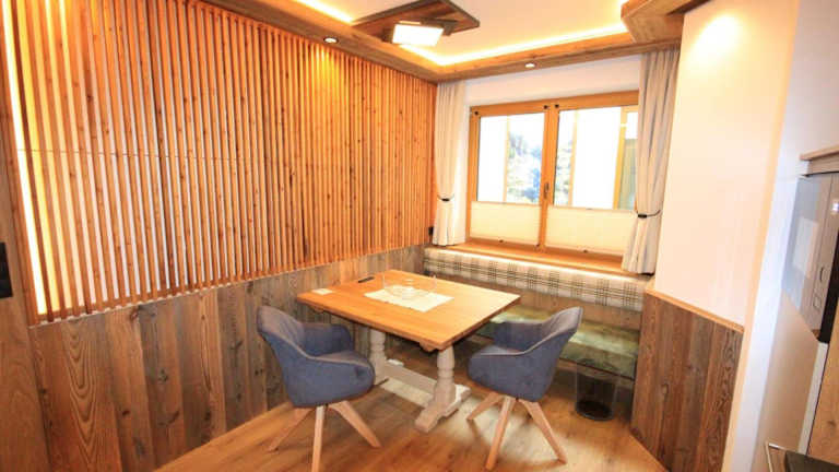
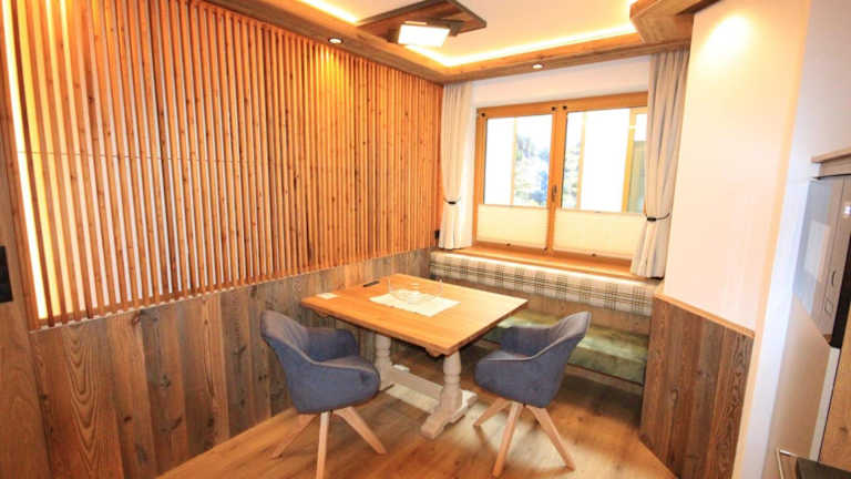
- waste bin [574,357,623,422]
